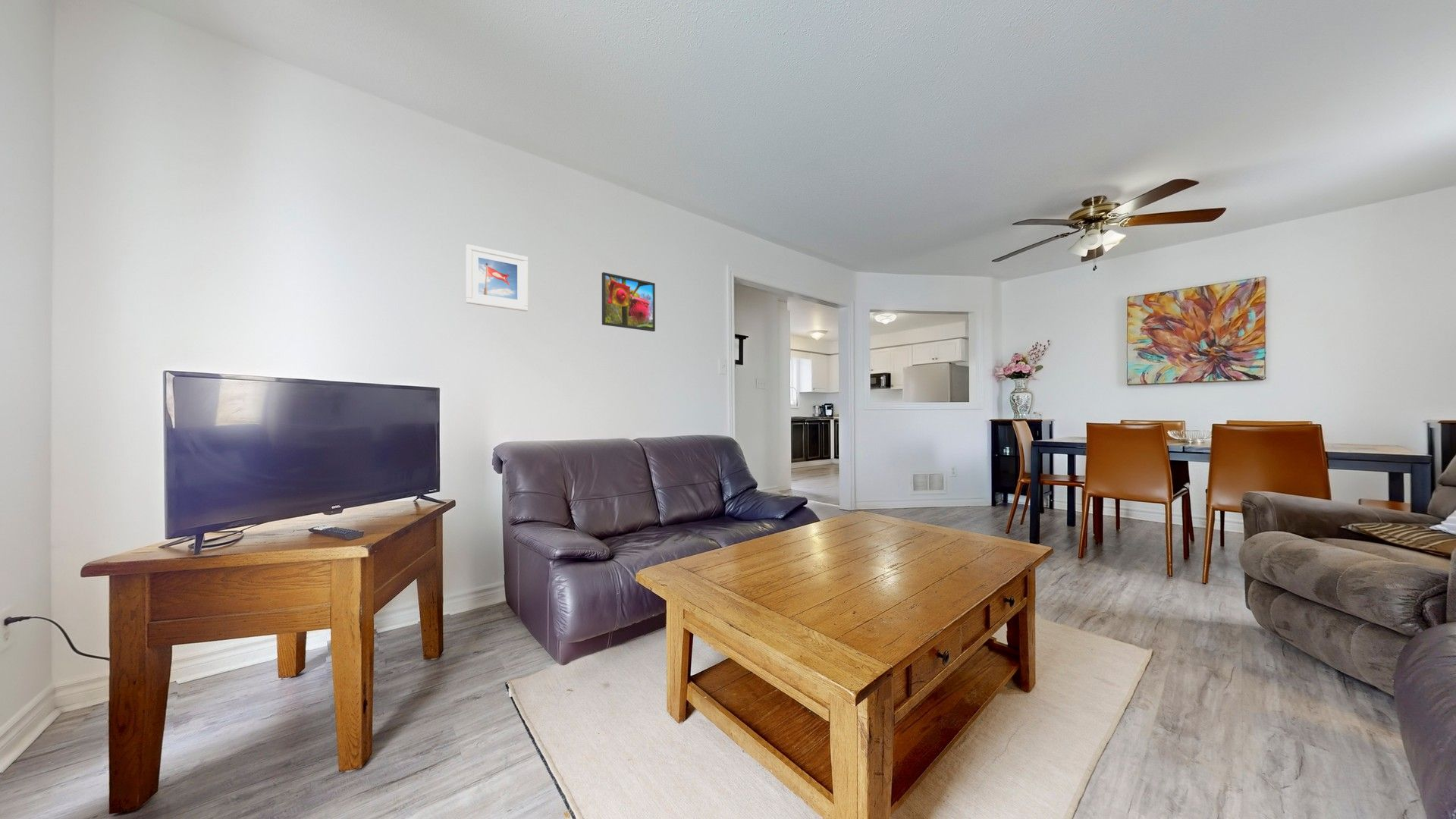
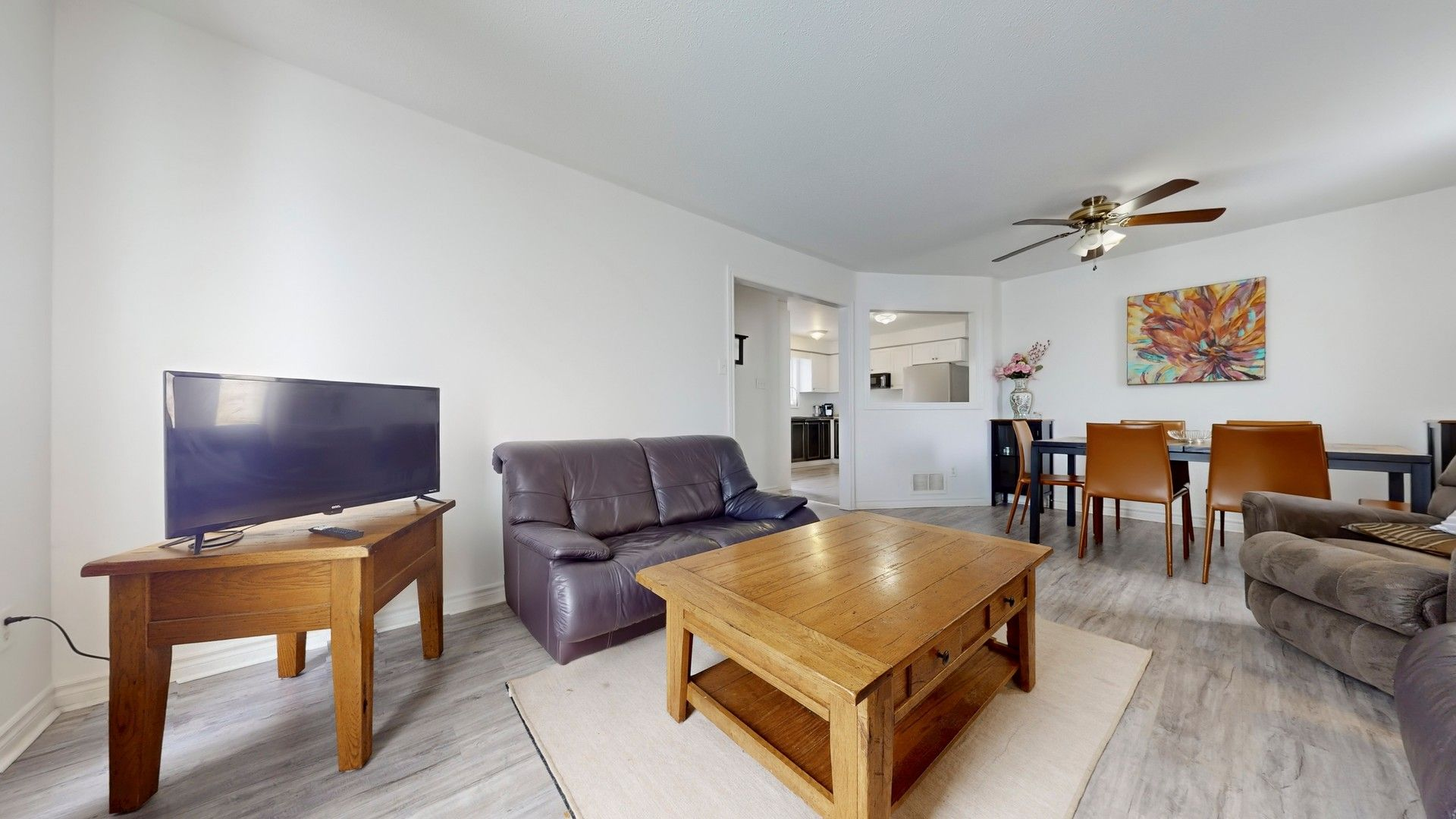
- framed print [465,243,529,312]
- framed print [601,271,656,332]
